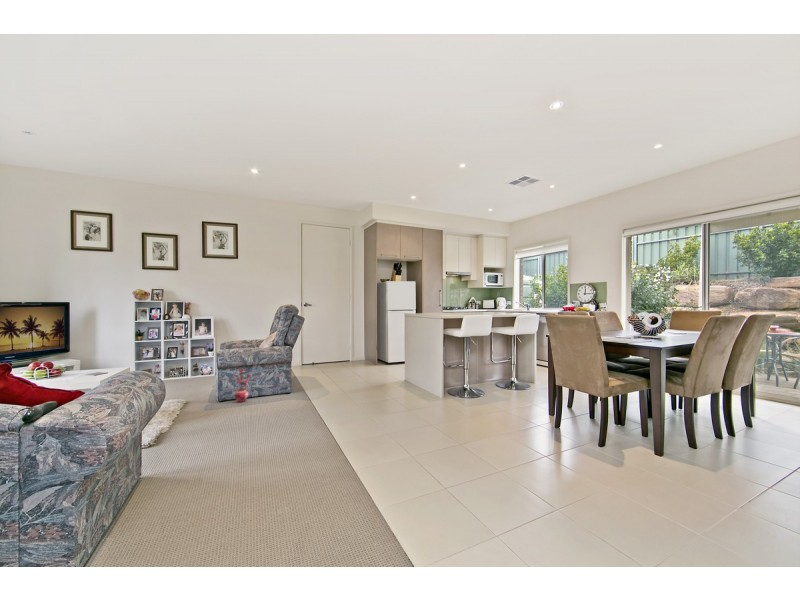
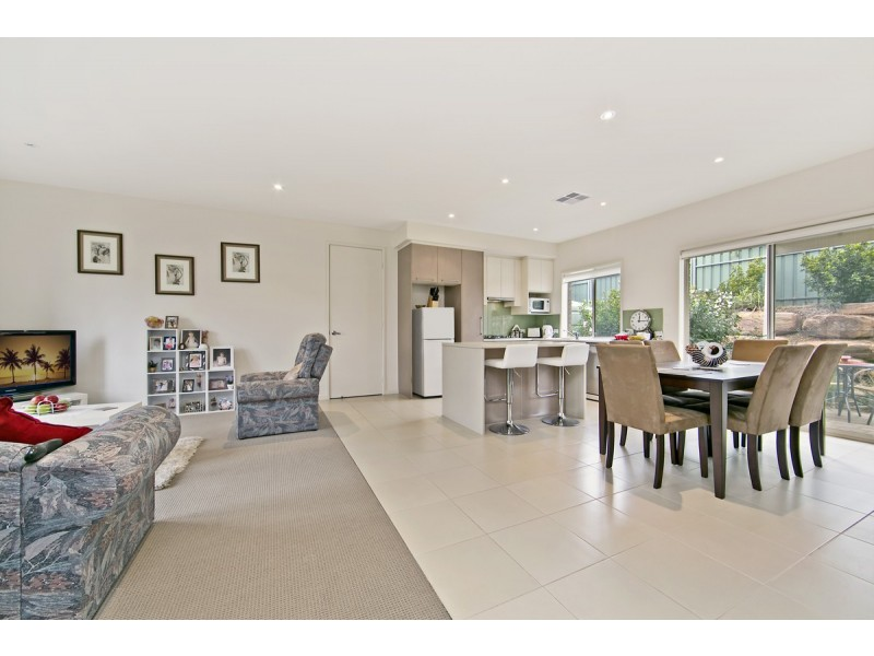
- potted plant [230,368,251,403]
